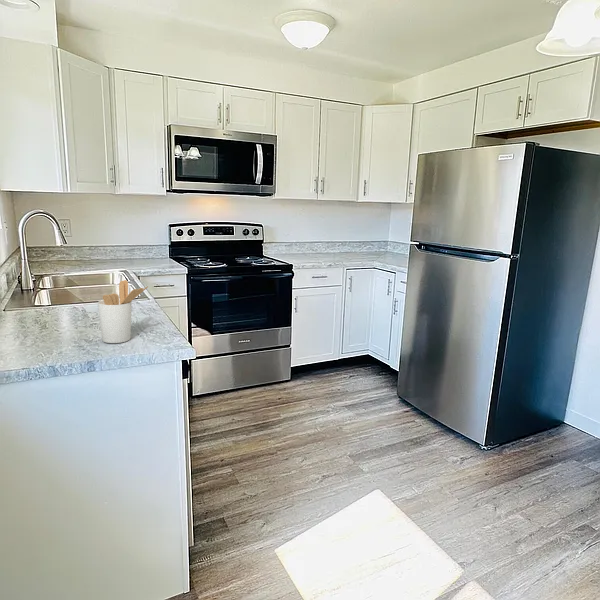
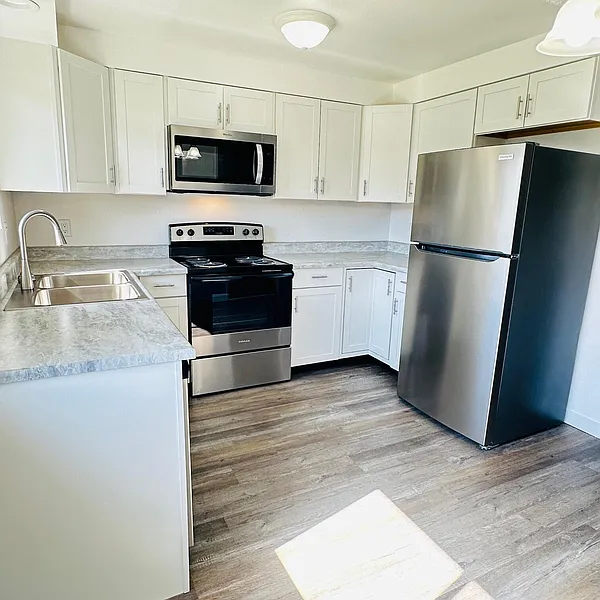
- utensil holder [97,279,149,344]
